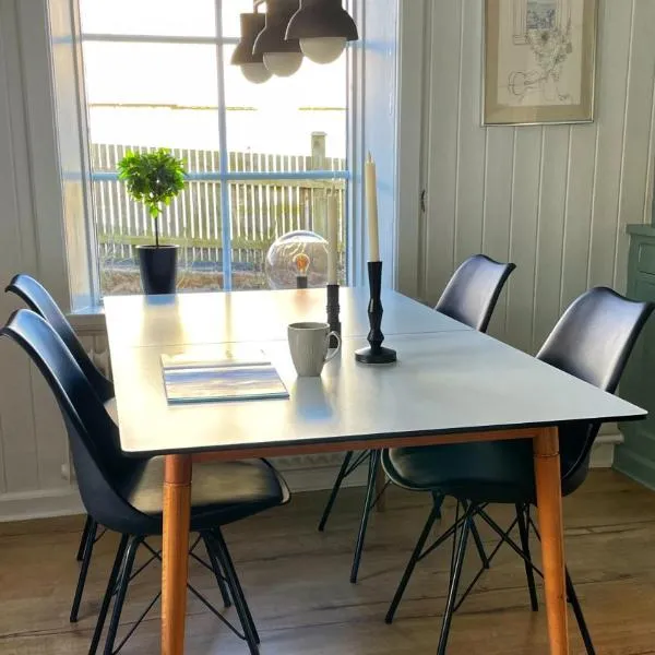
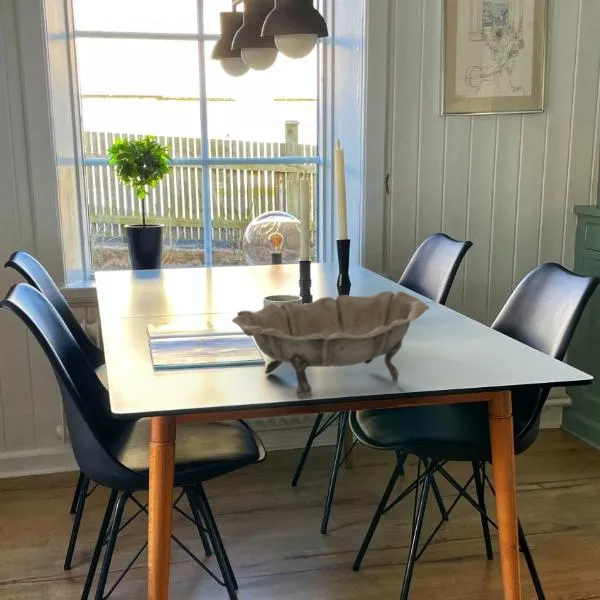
+ decorative bowl [231,290,430,400]
